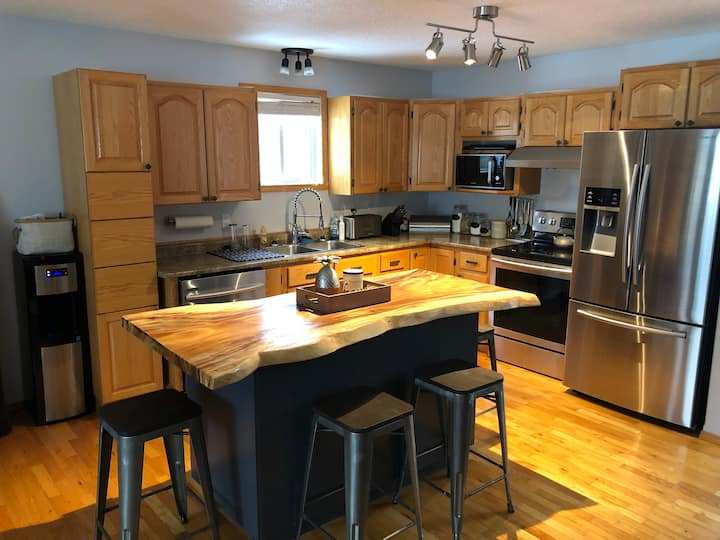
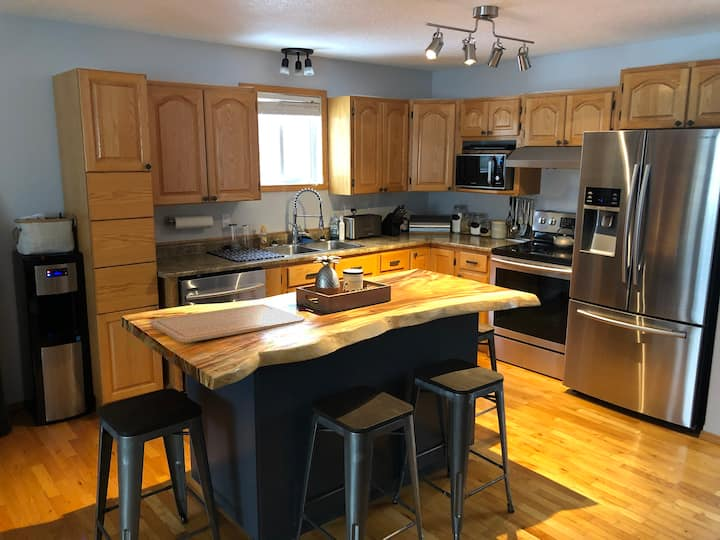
+ chopping board [149,303,306,343]
